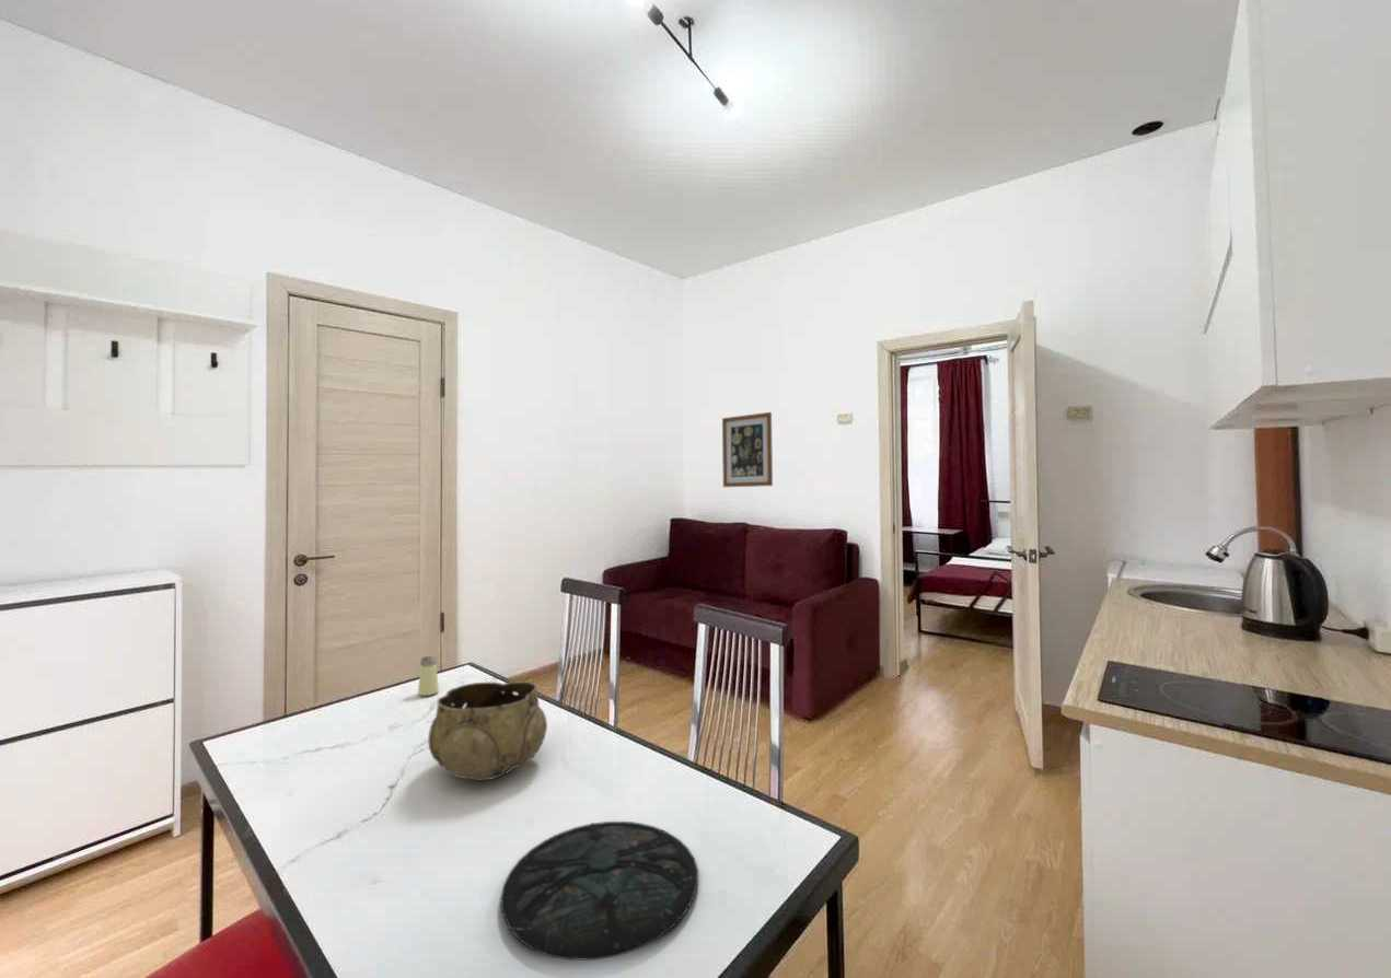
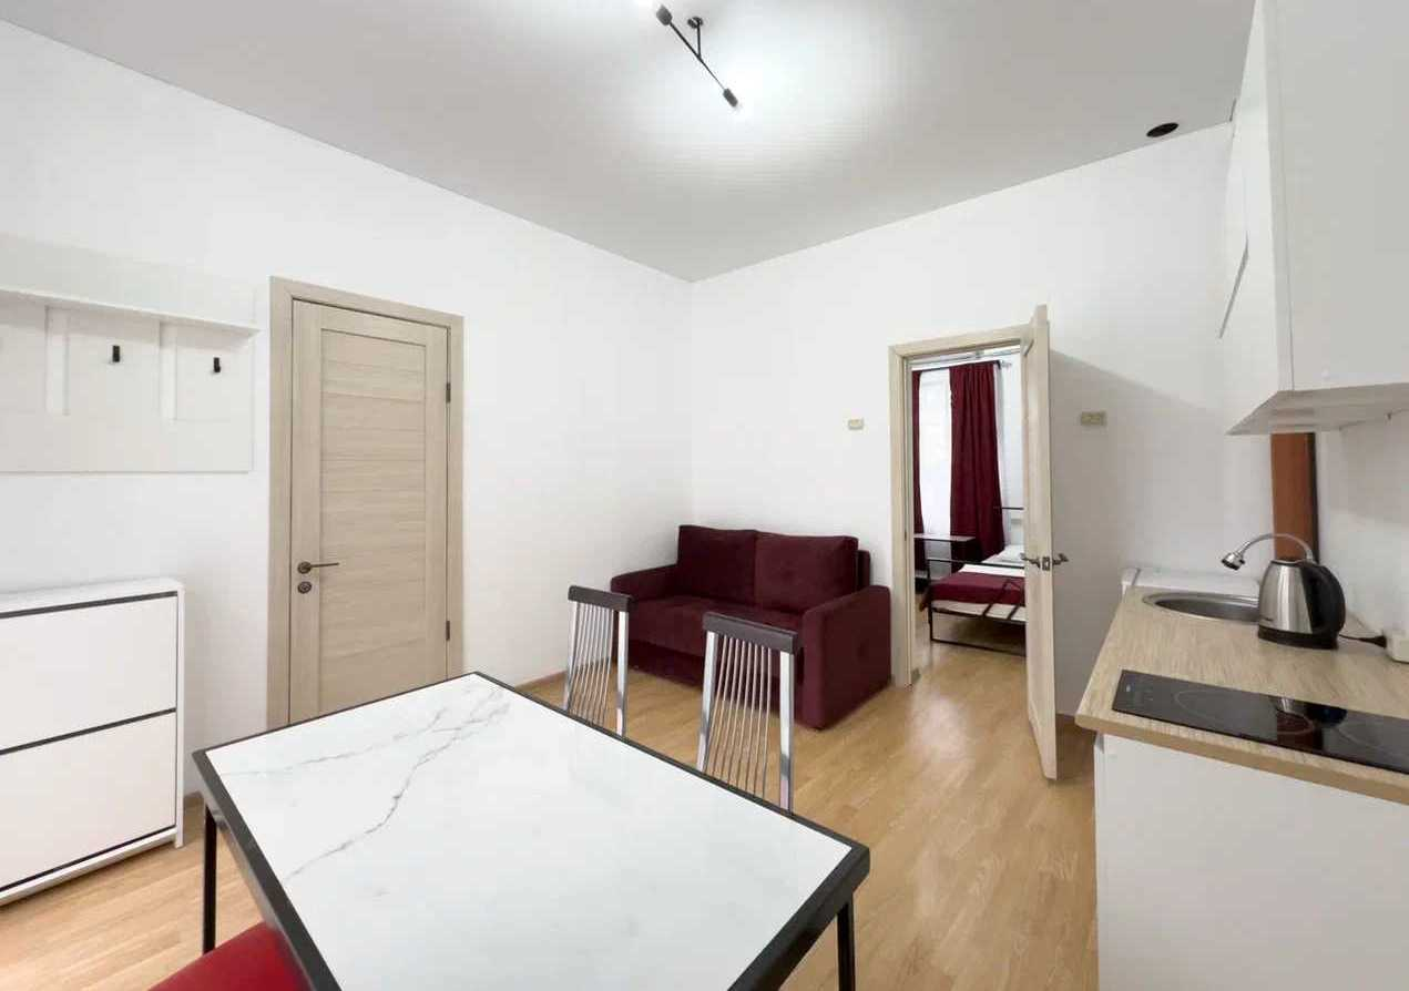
- plate [499,820,699,962]
- wall art [721,411,774,488]
- saltshaker [417,655,440,697]
- decorative bowl [427,680,548,781]
